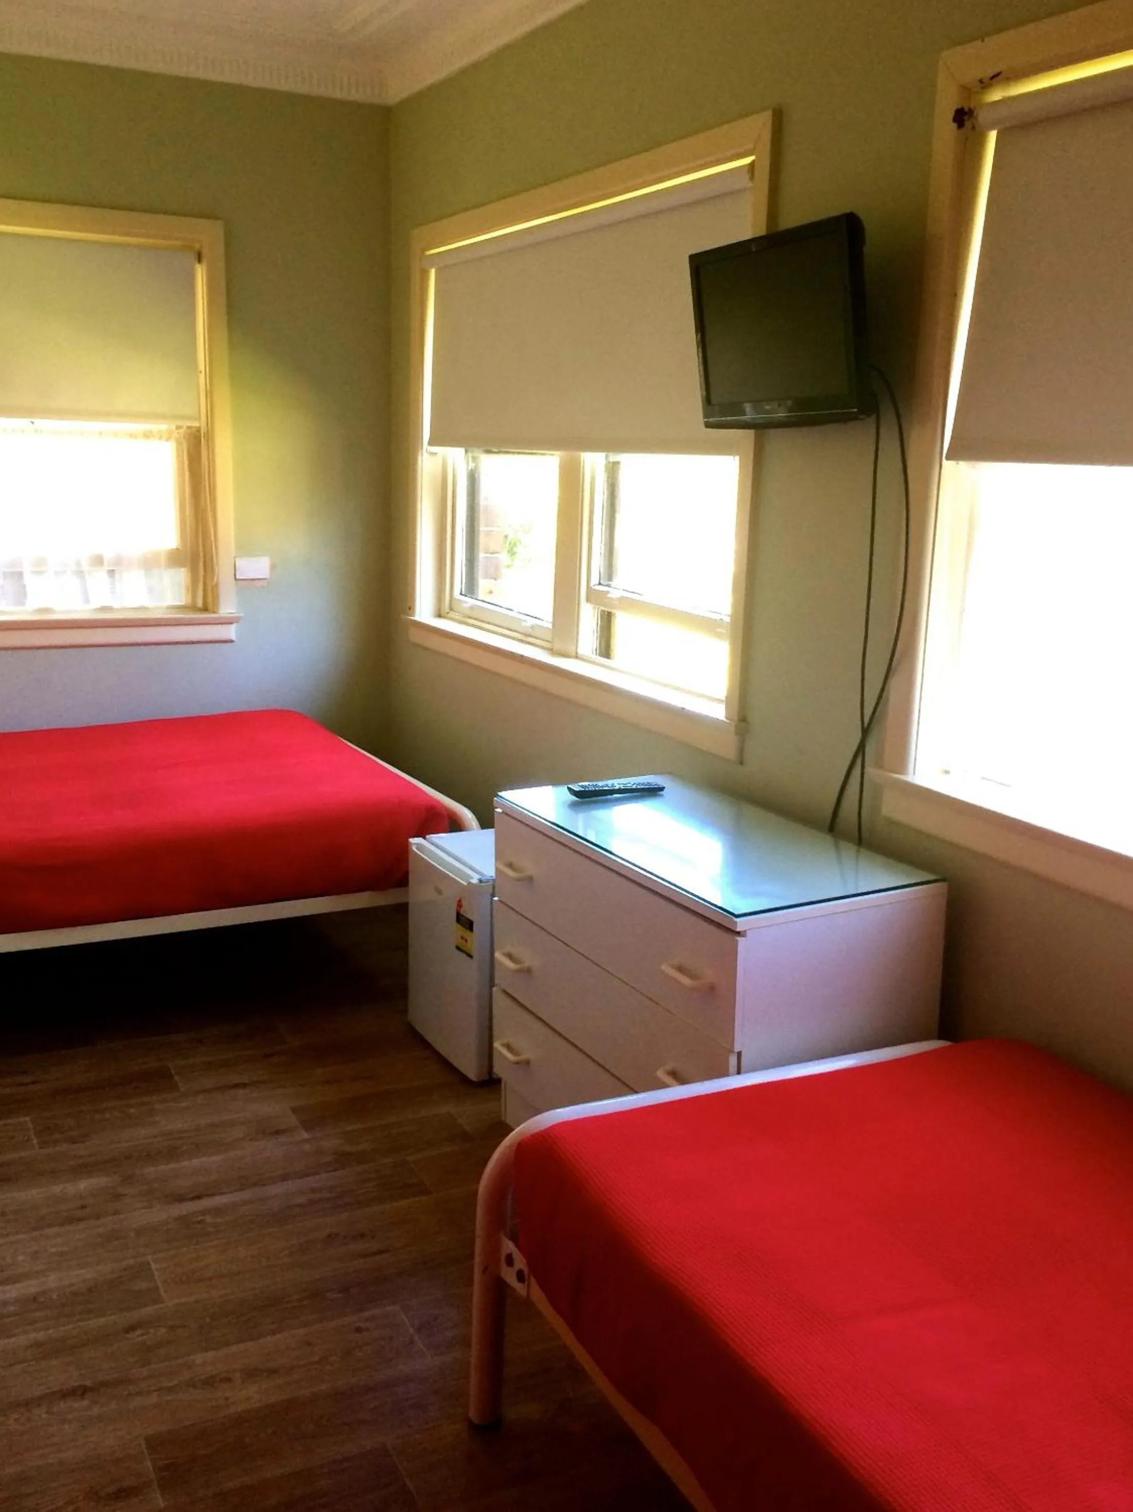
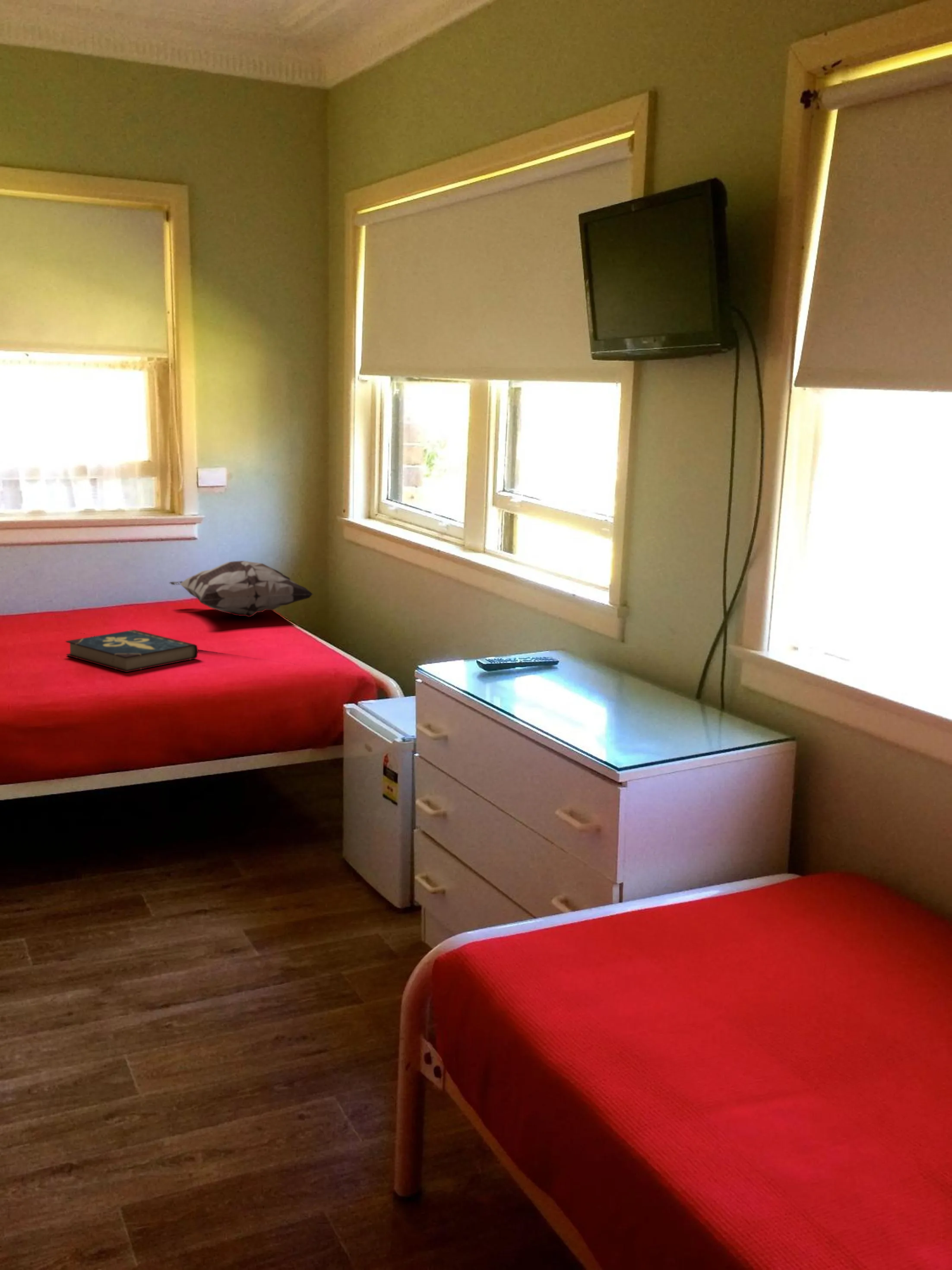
+ decorative pillow [168,560,314,618]
+ book [65,629,199,673]
